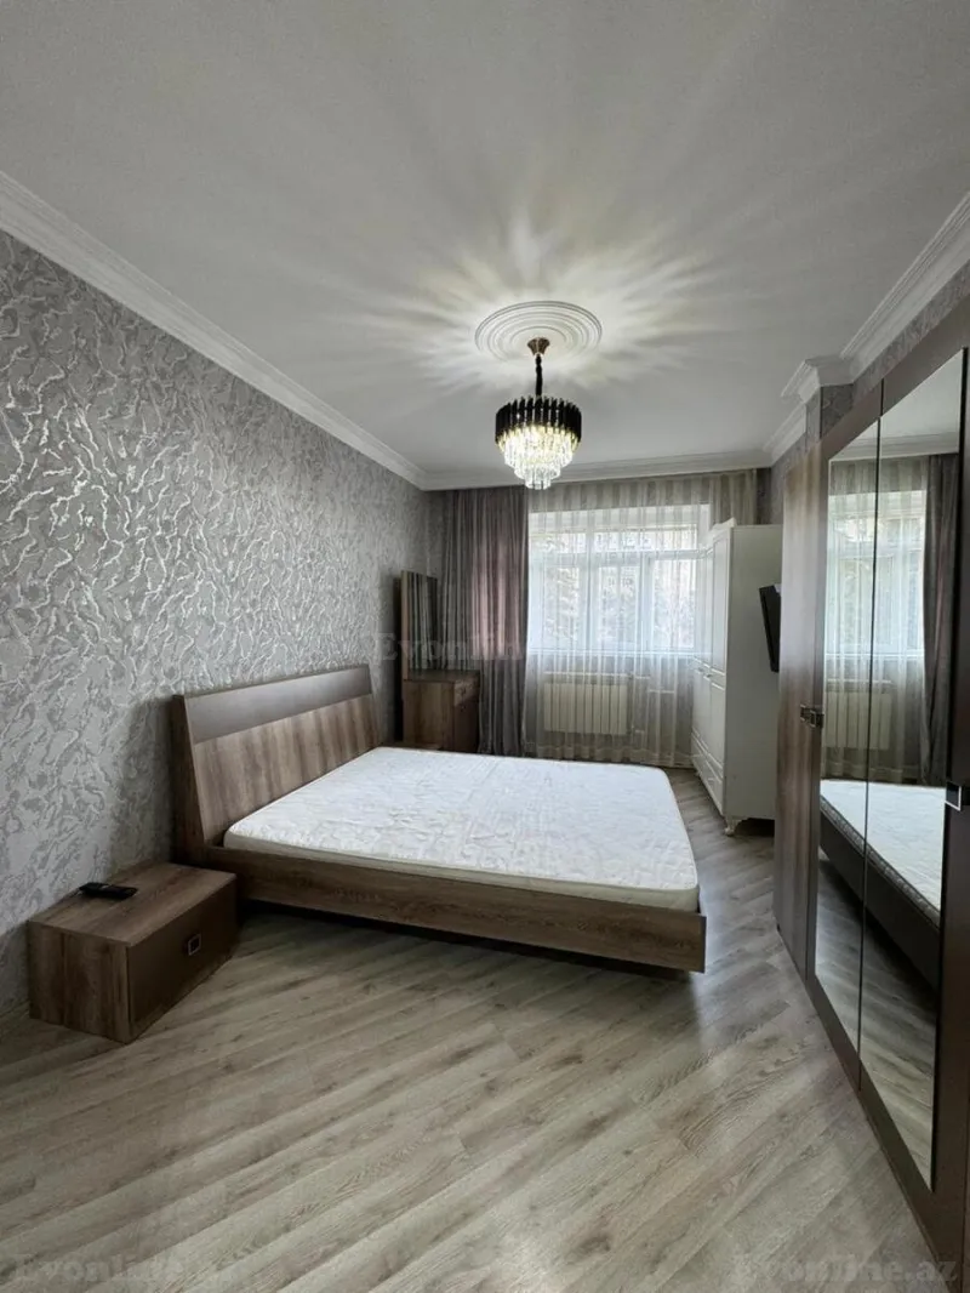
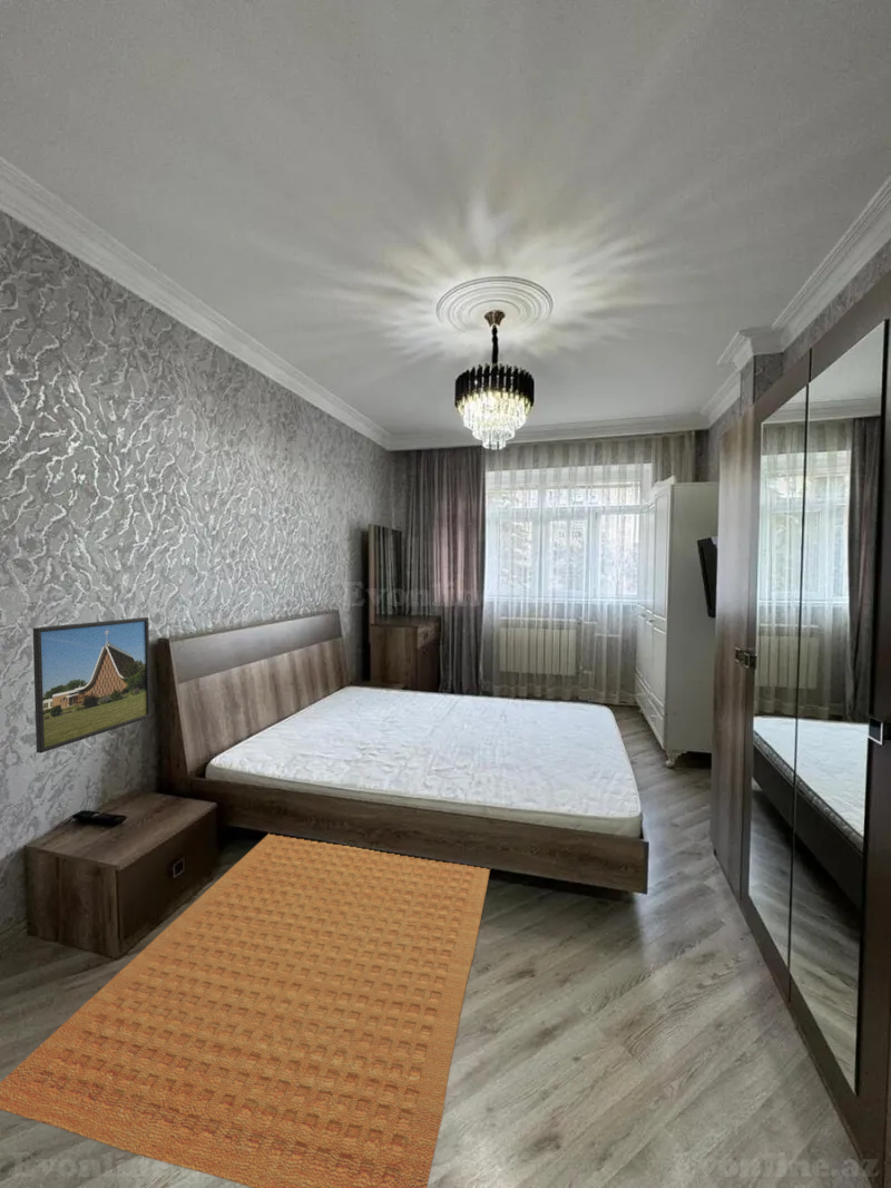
+ rug [0,832,491,1188]
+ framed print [32,616,151,754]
